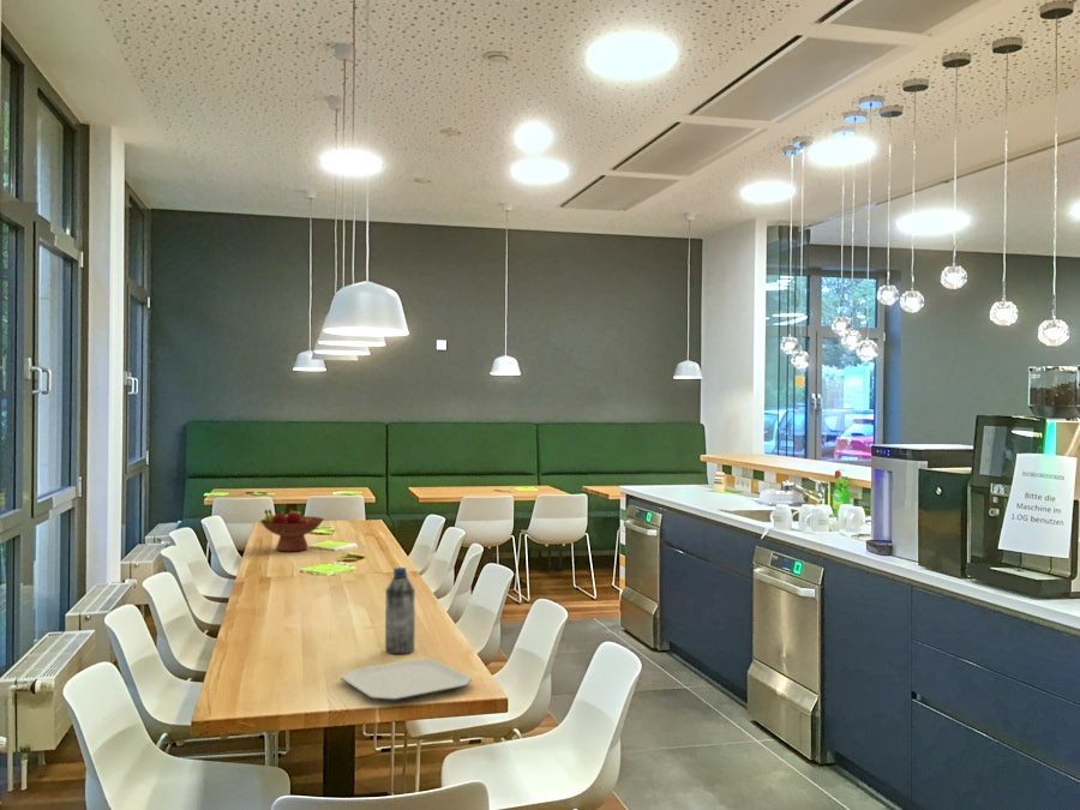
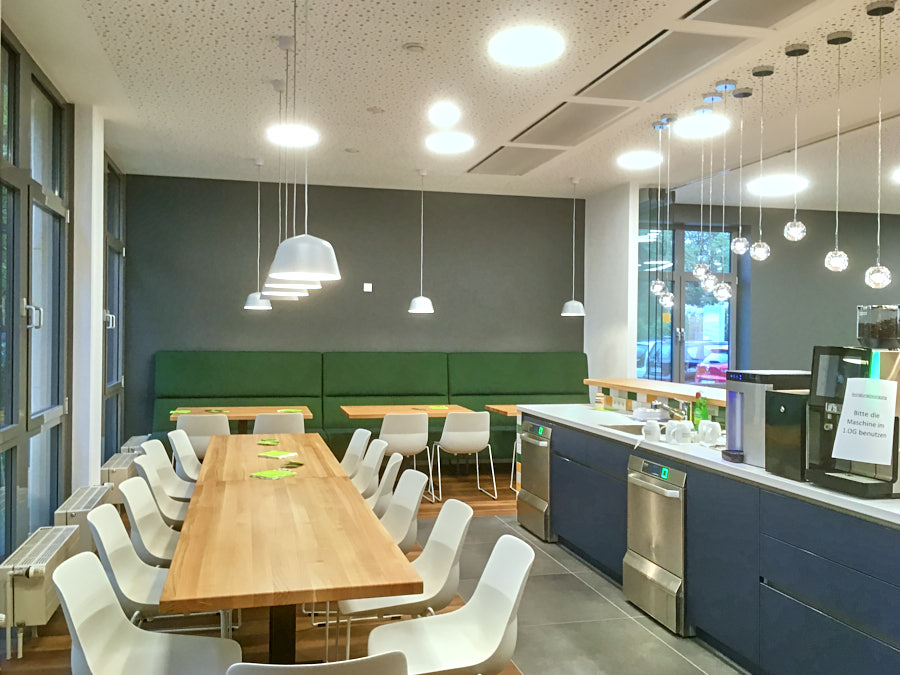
- plate [340,658,473,703]
- water bottle [384,566,416,655]
- fruit bowl [259,508,325,552]
